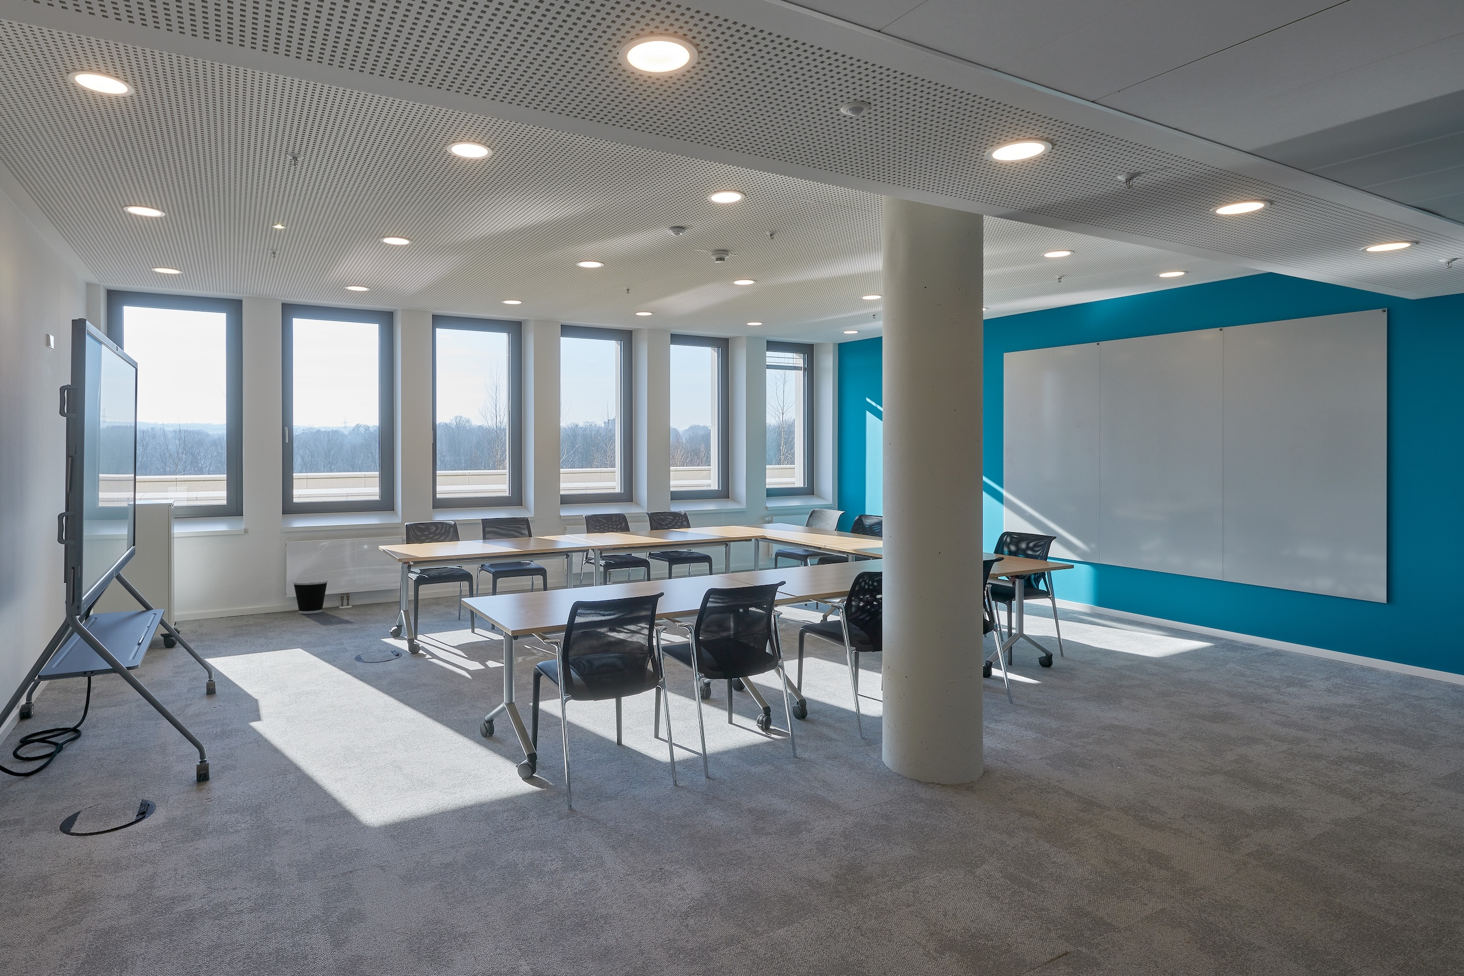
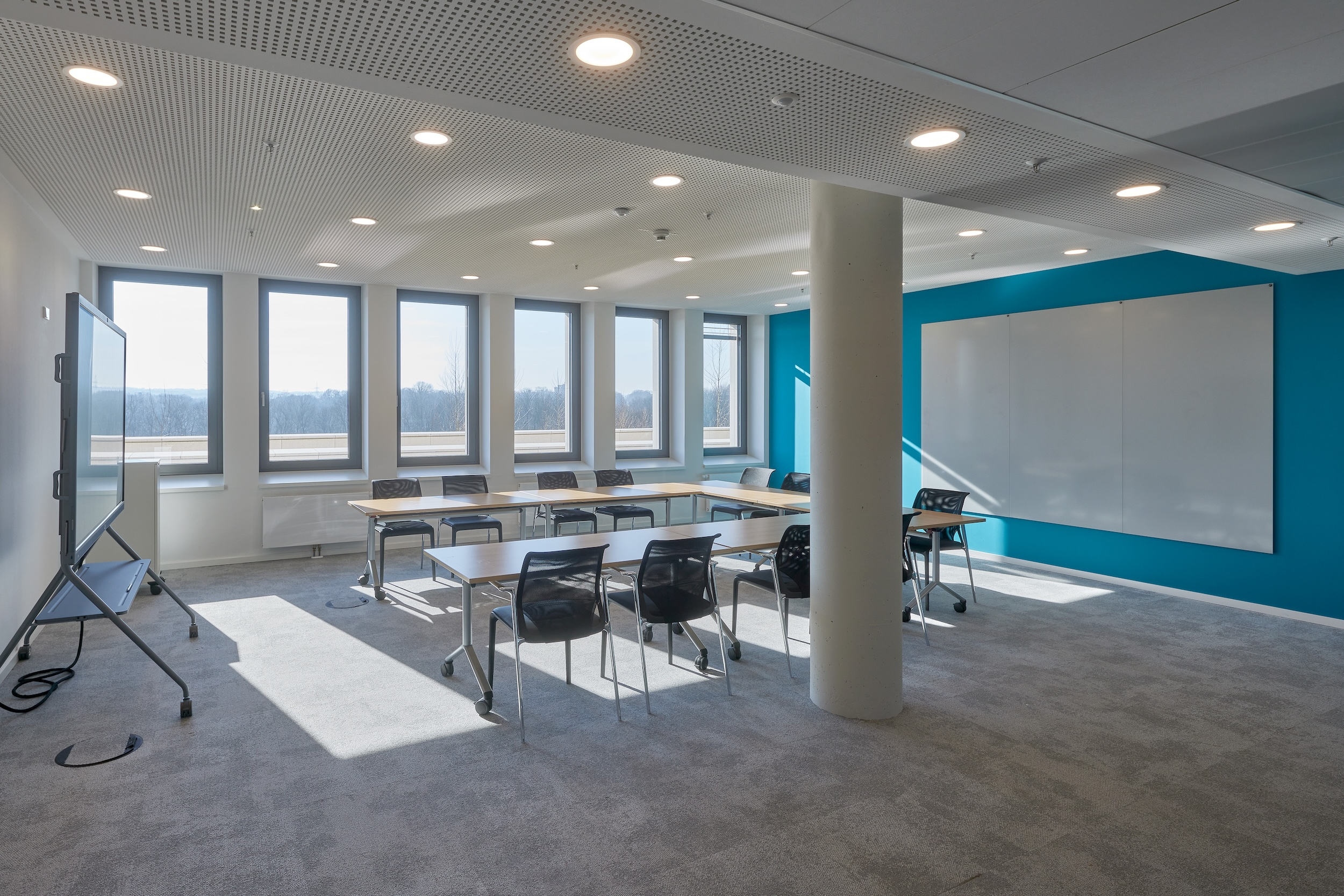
- wastebasket [292,580,329,614]
